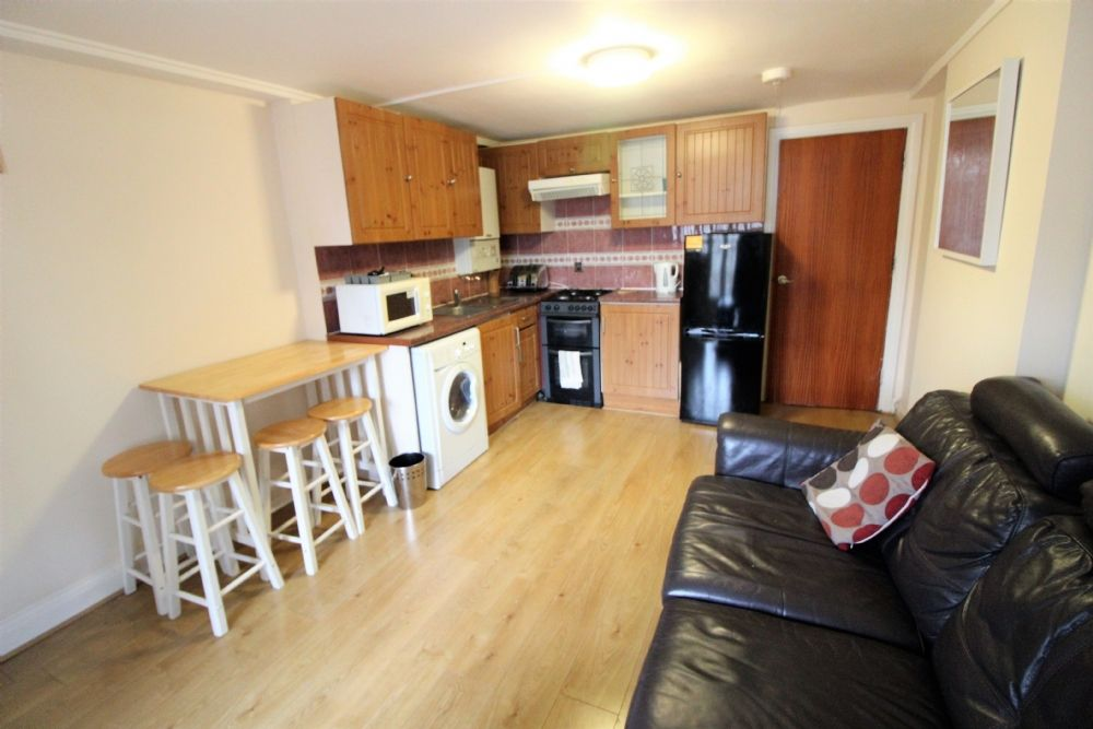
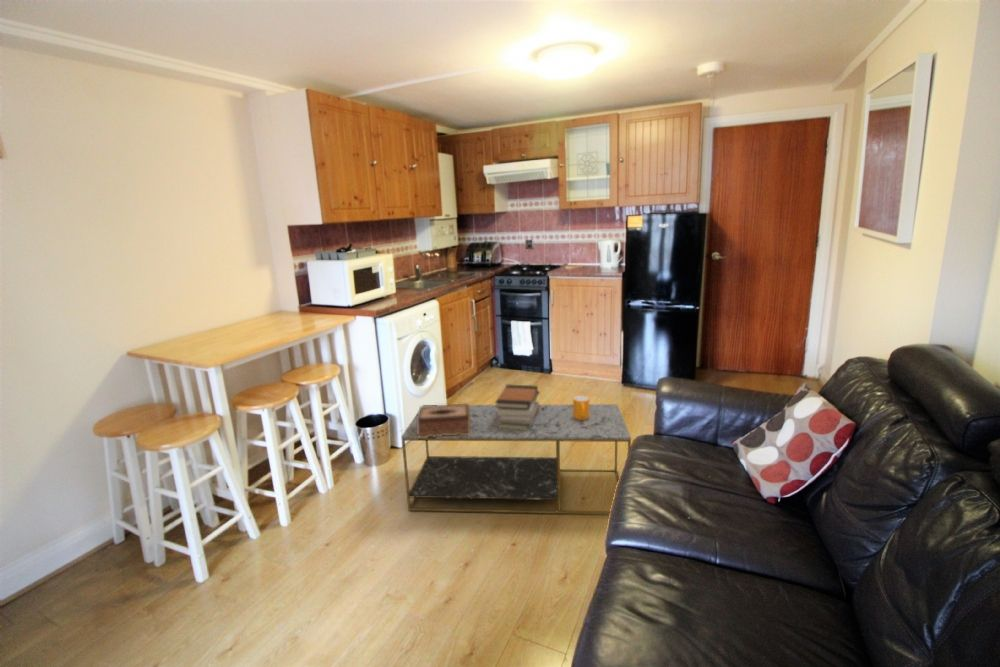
+ coffee table [400,403,632,516]
+ mug [572,395,590,420]
+ tissue box [417,402,470,438]
+ book stack [494,384,541,430]
